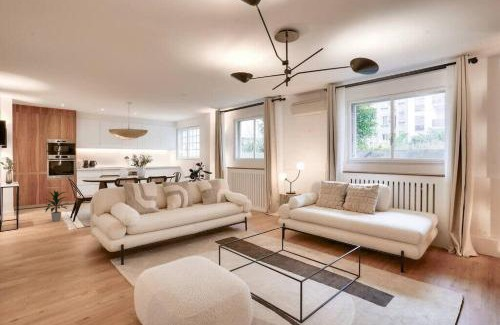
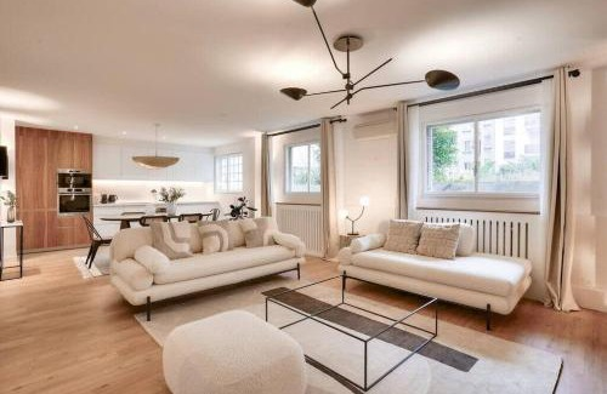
- indoor plant [43,190,70,222]
